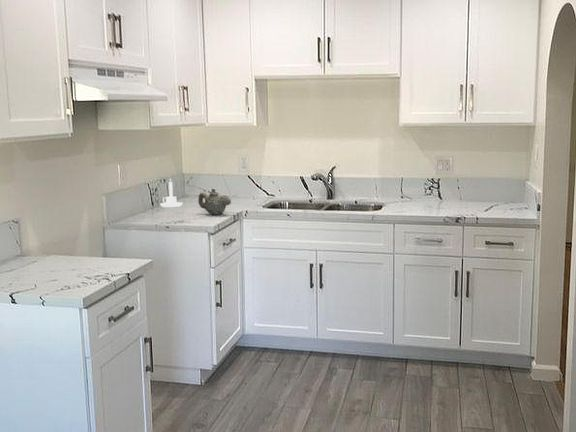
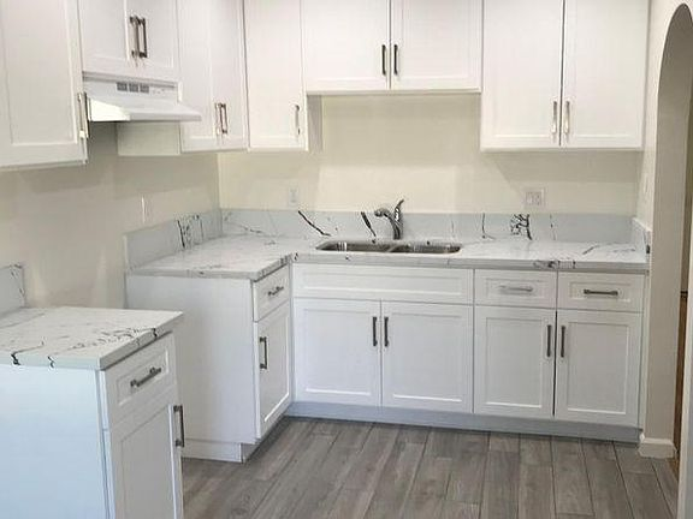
- candle holder [159,177,184,208]
- teapot [197,188,232,216]
